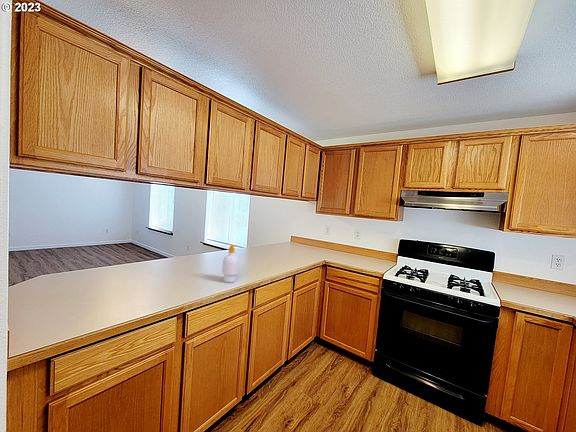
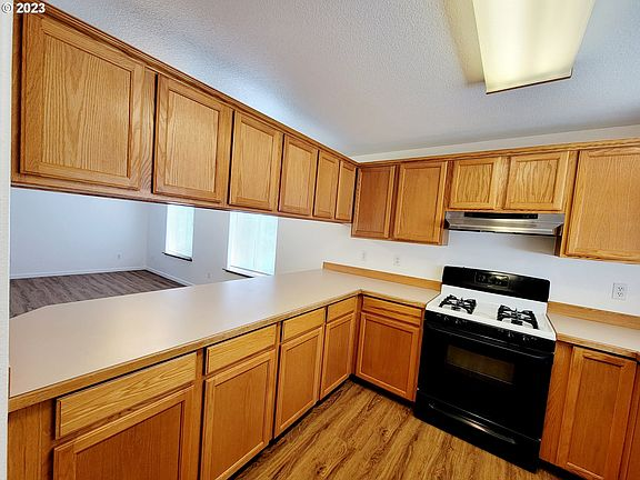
- soap bottle [221,244,240,284]
